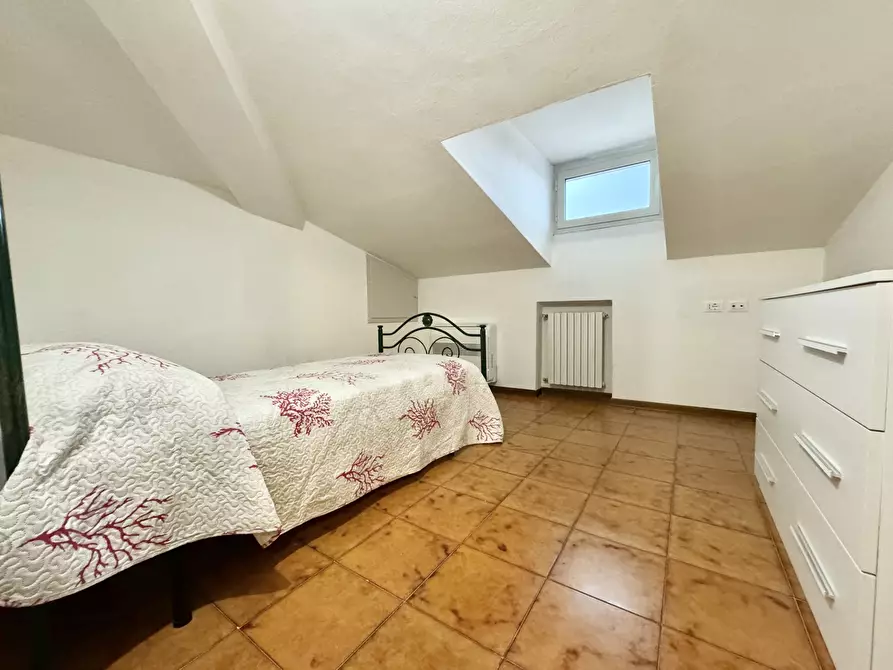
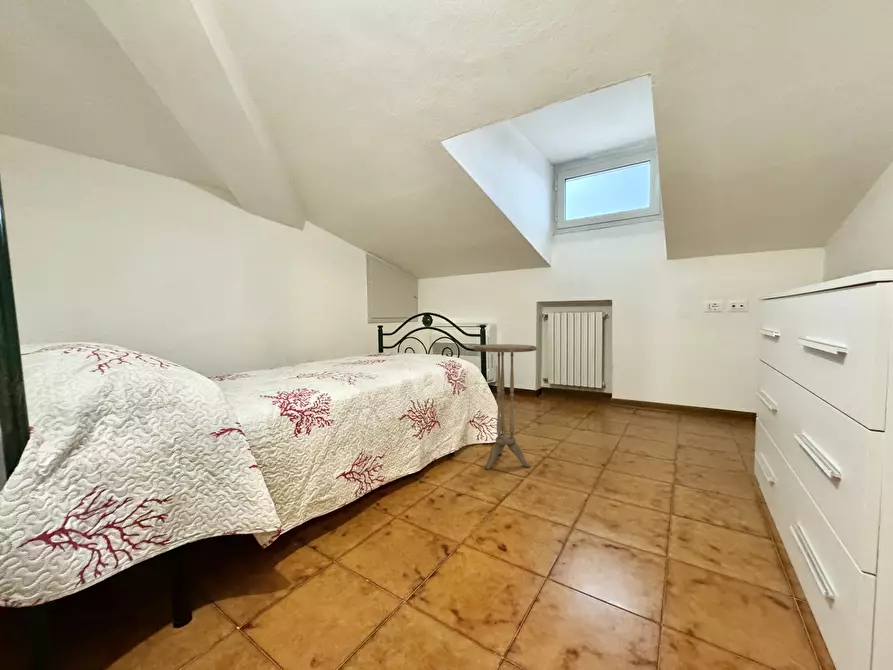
+ side table [472,343,538,470]
